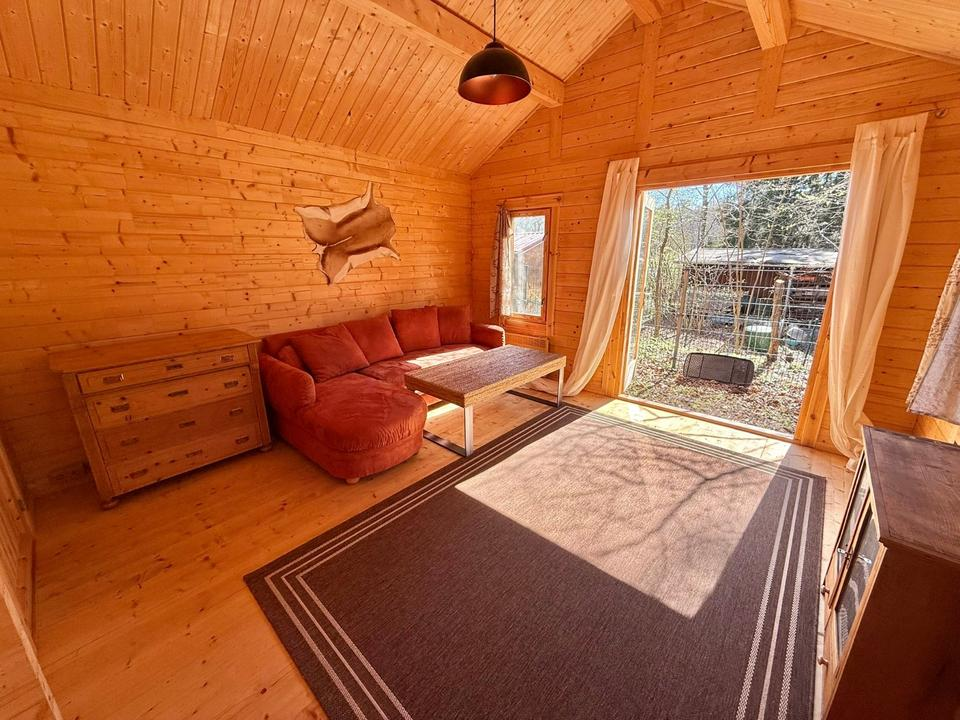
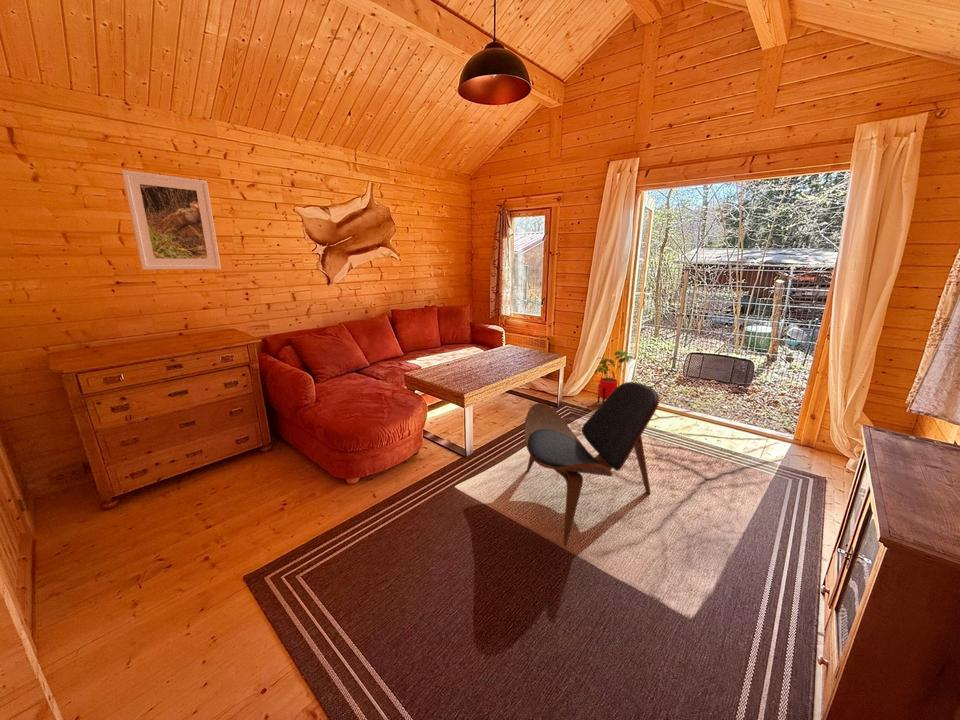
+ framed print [121,169,222,271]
+ house plant [594,349,635,404]
+ lounge chair [523,381,661,546]
